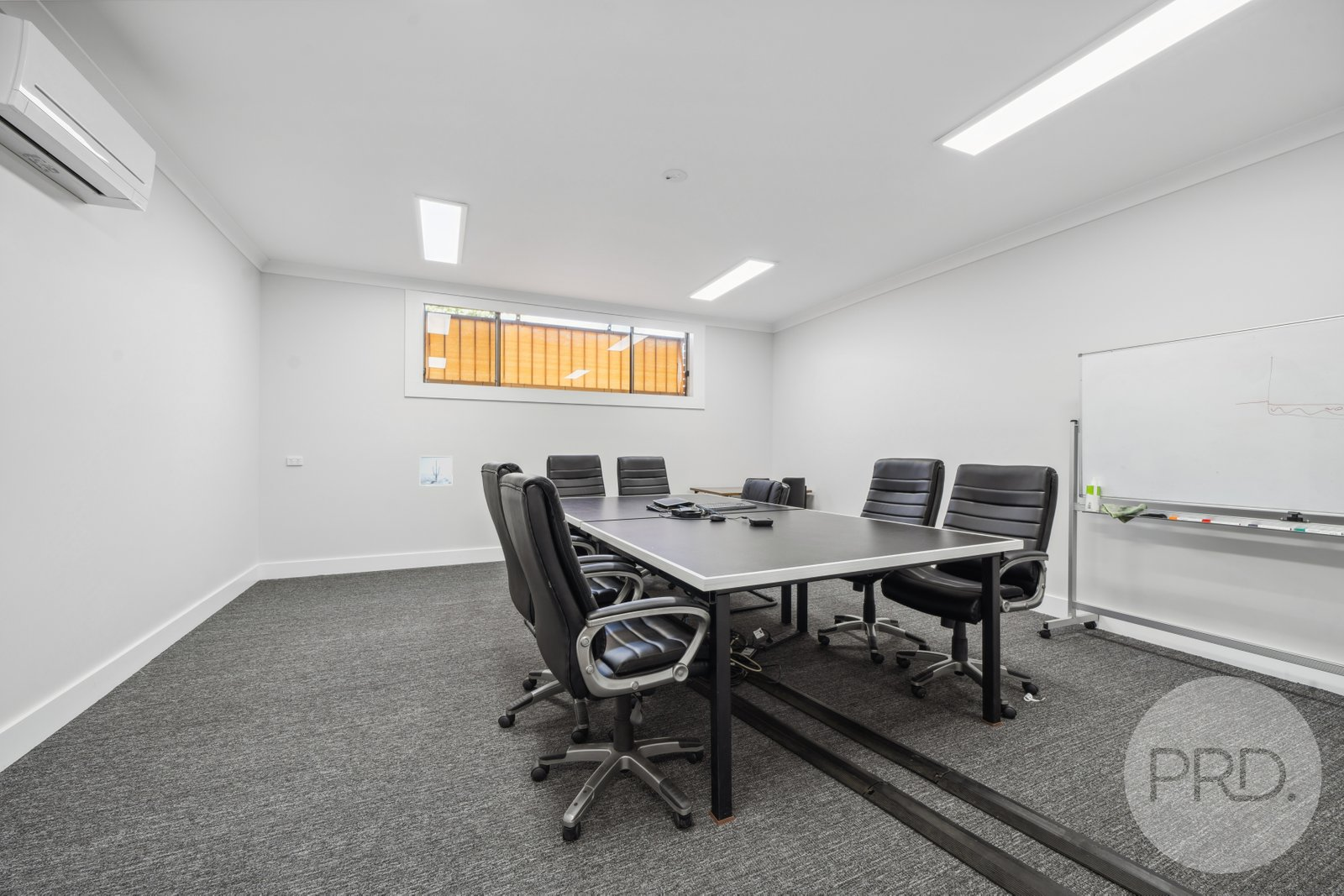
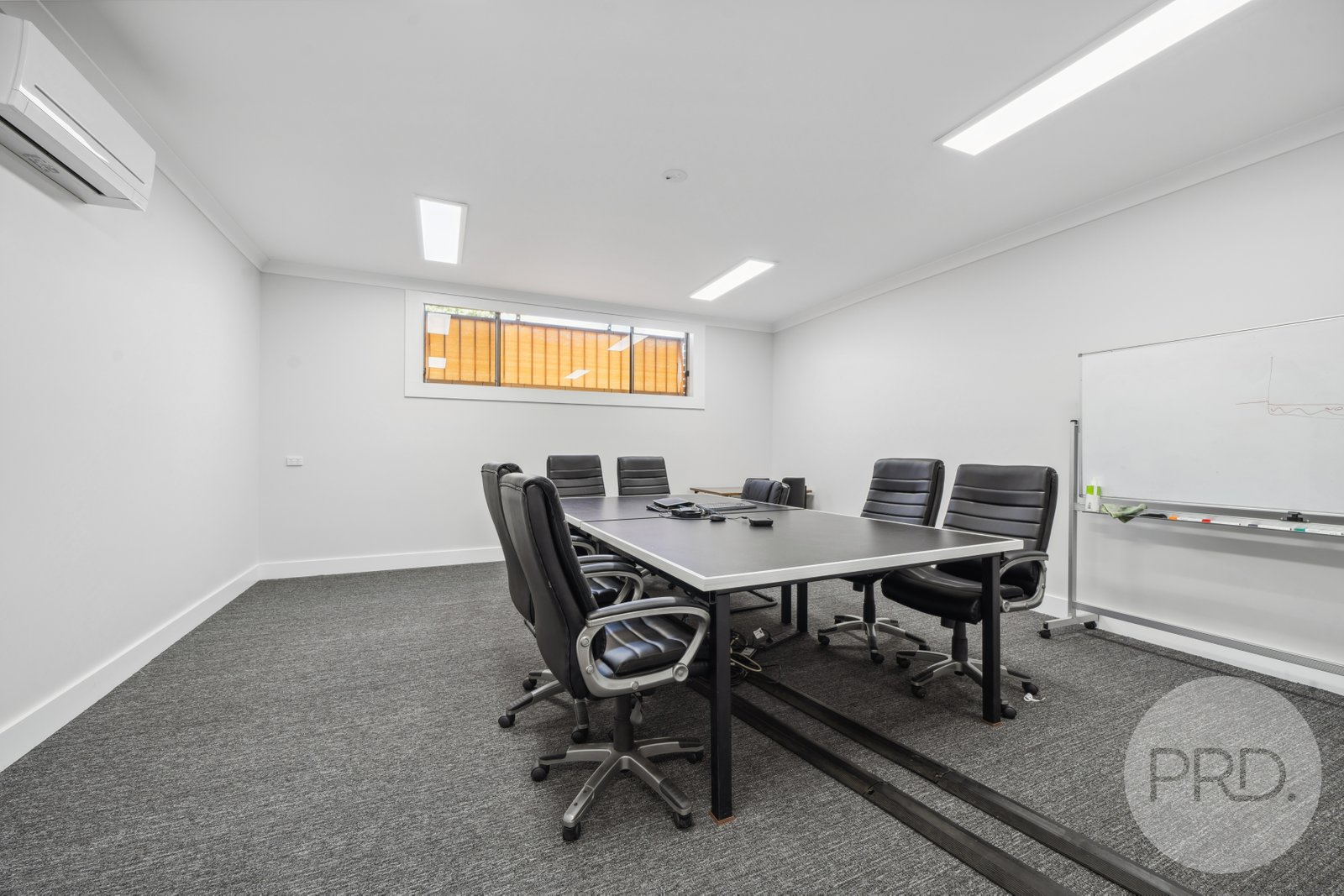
- wall art [419,455,454,487]
